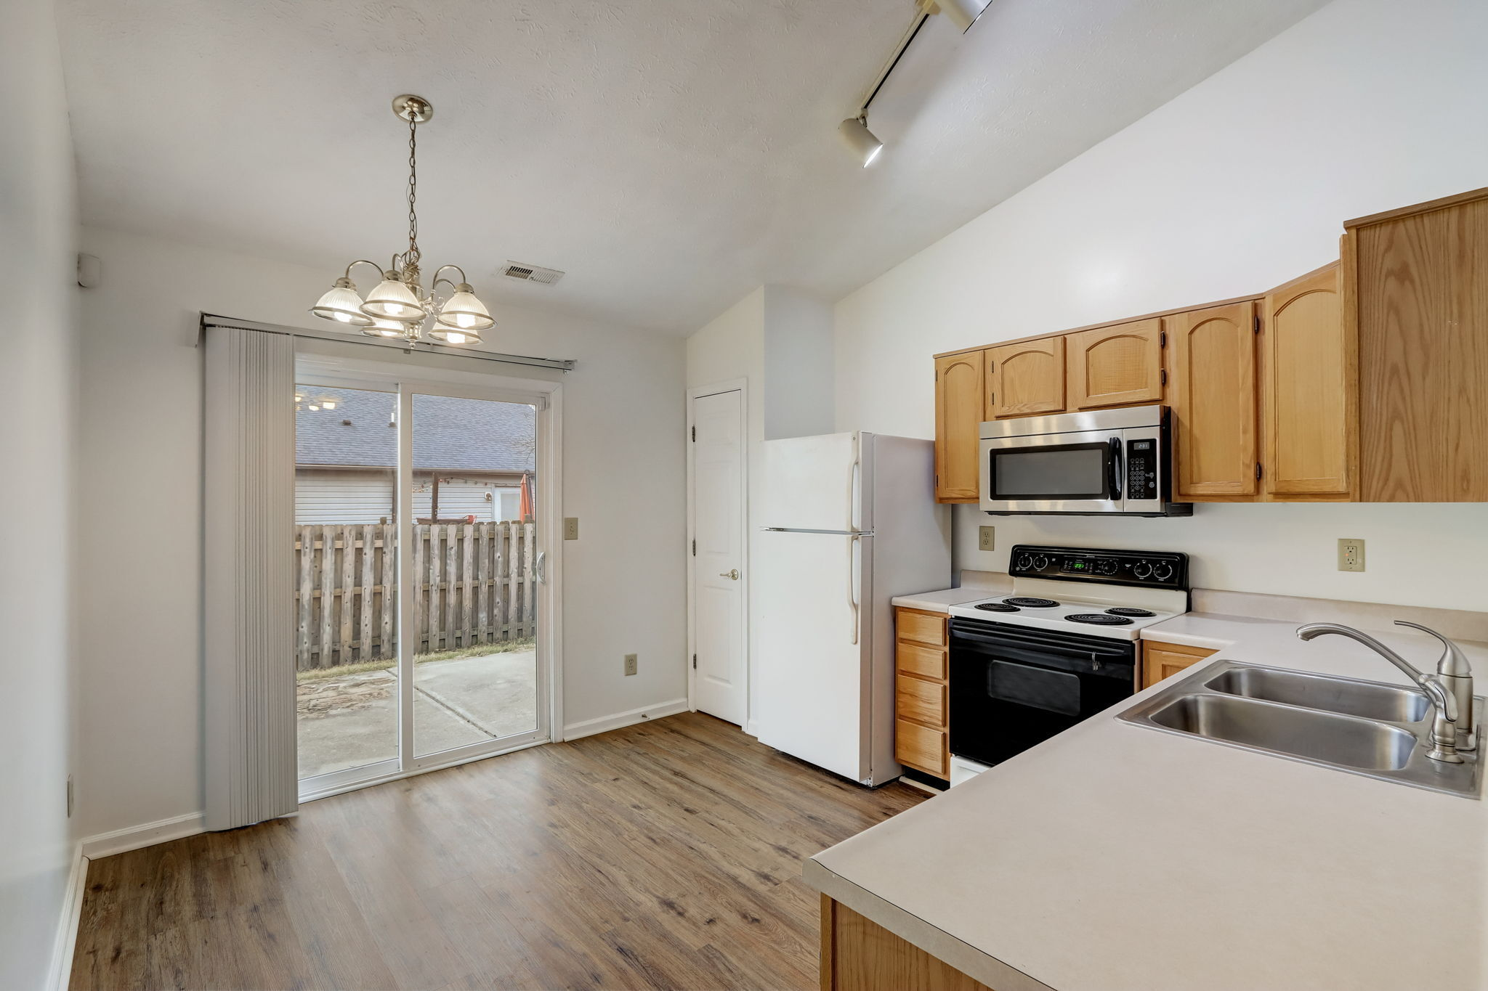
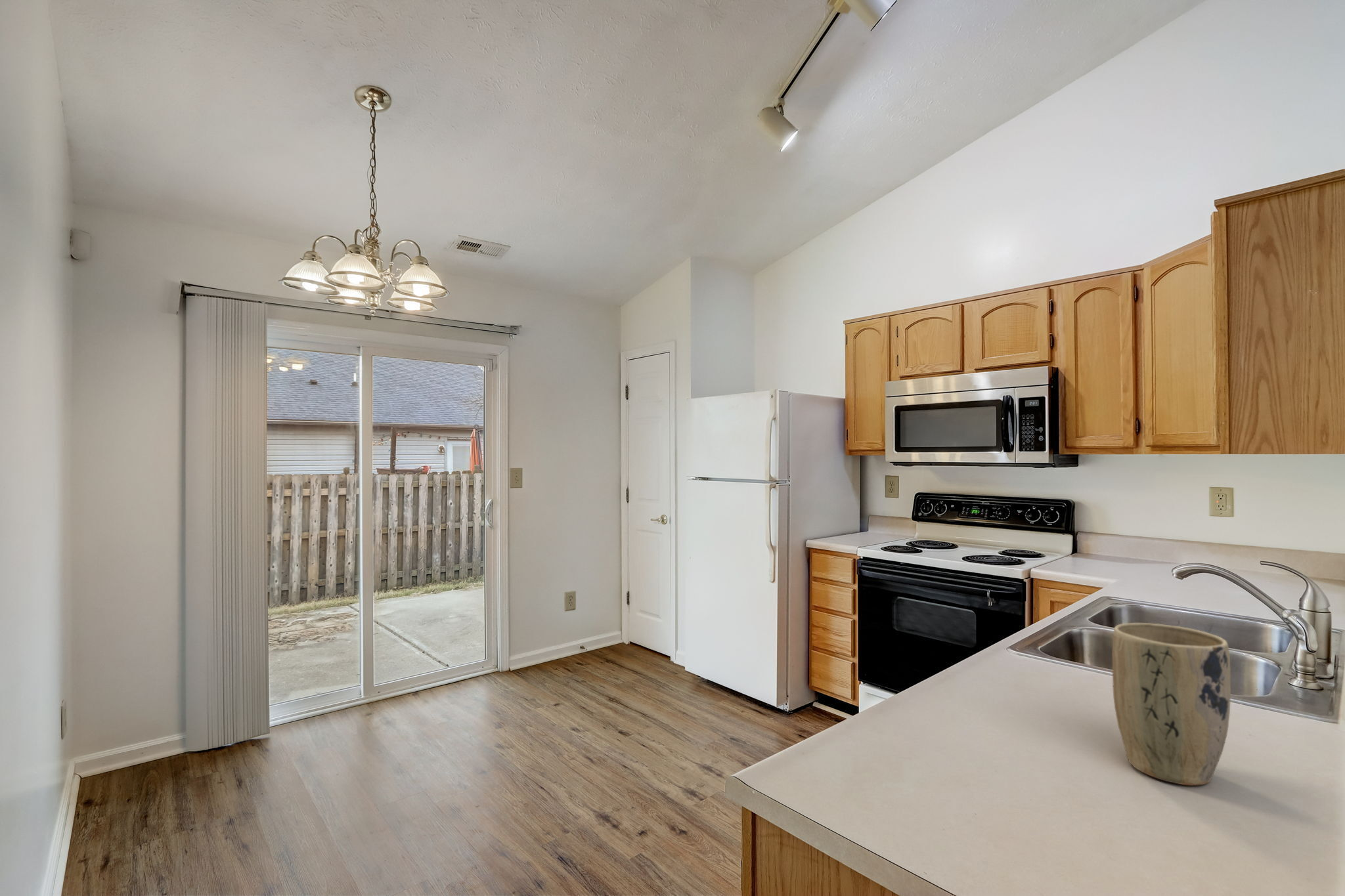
+ plant pot [1111,622,1231,786]
